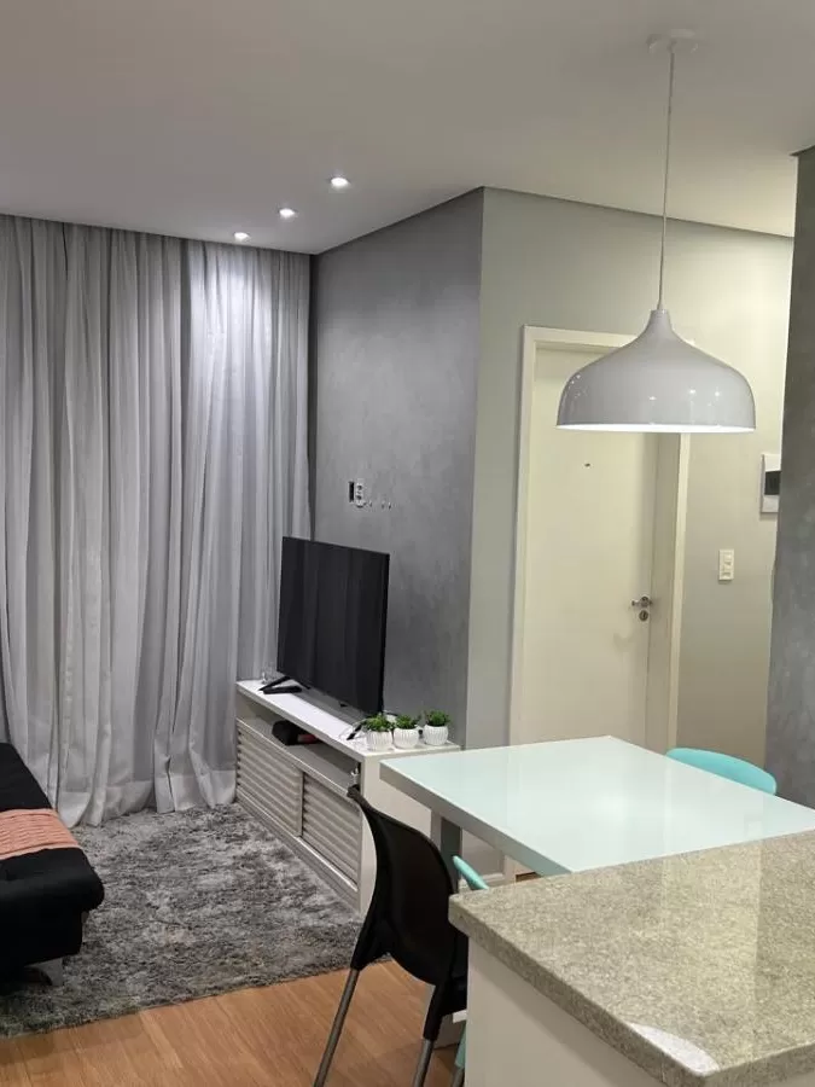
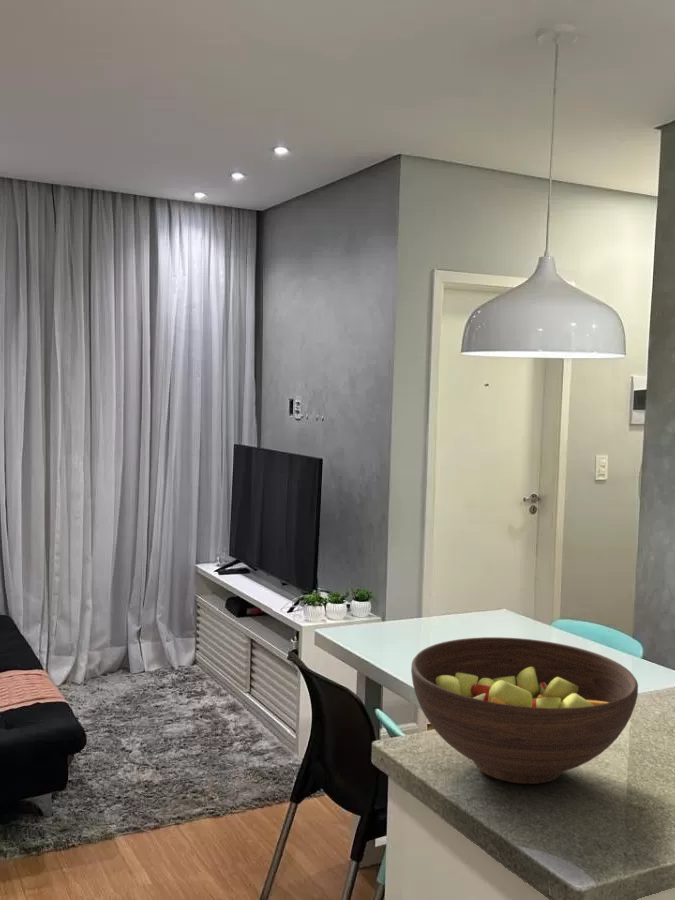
+ fruit bowl [410,636,639,785]
